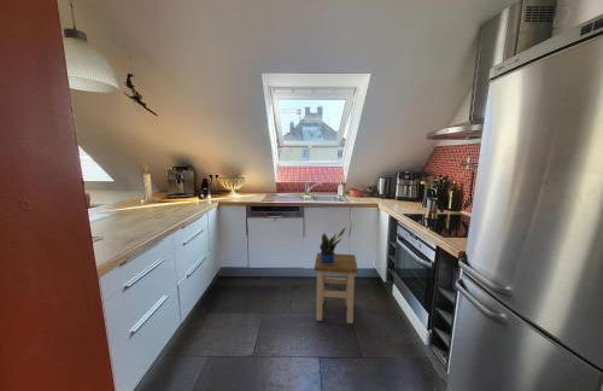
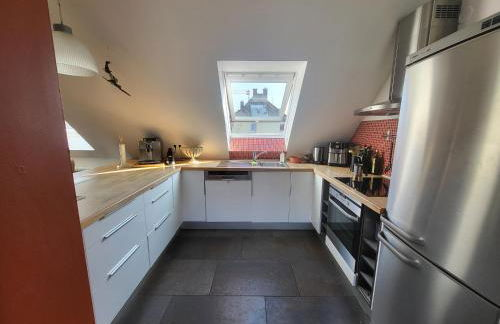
- stool [314,252,359,325]
- potted plant [318,227,346,264]
